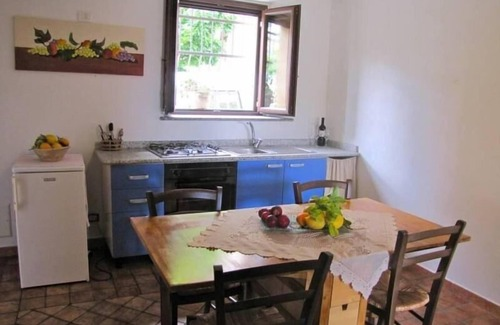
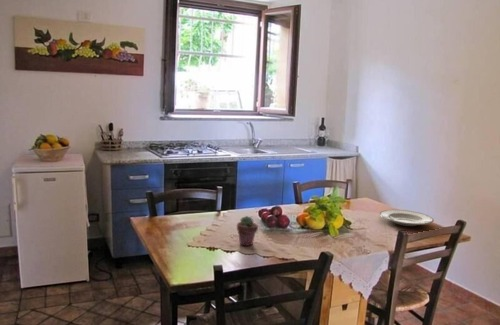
+ potted succulent [236,215,259,247]
+ plate [379,209,435,227]
